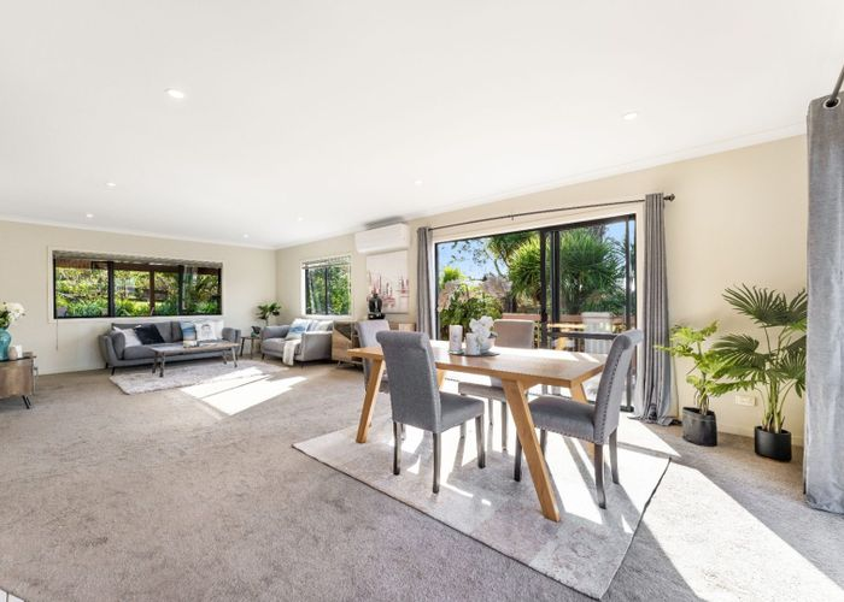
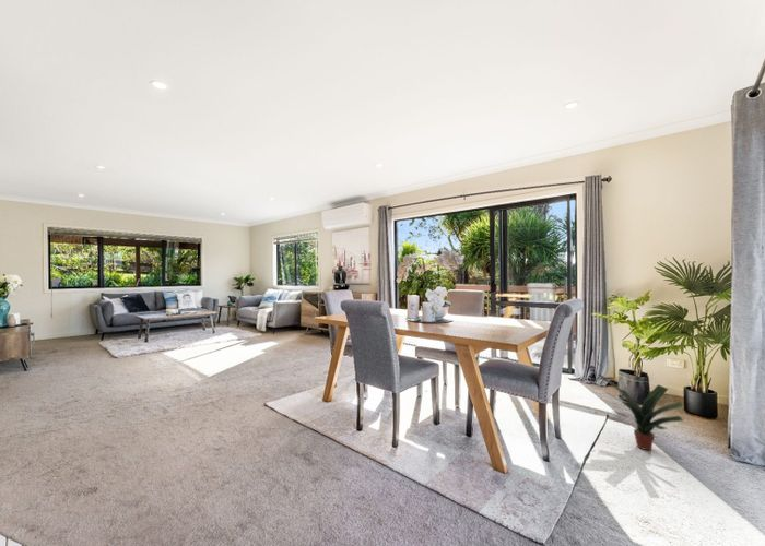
+ potted plant [597,373,684,451]
